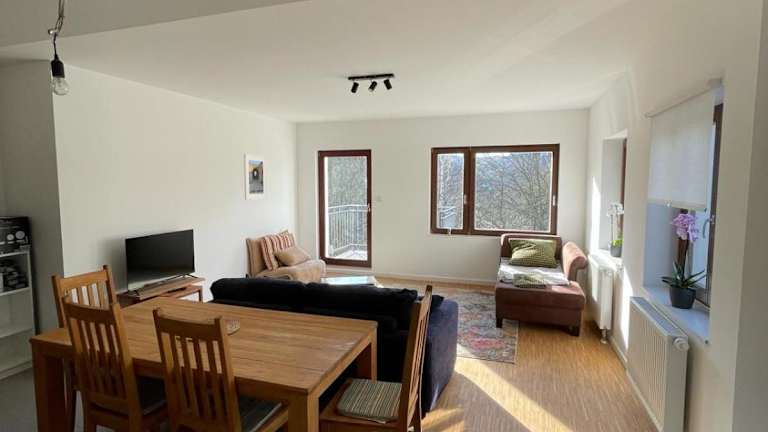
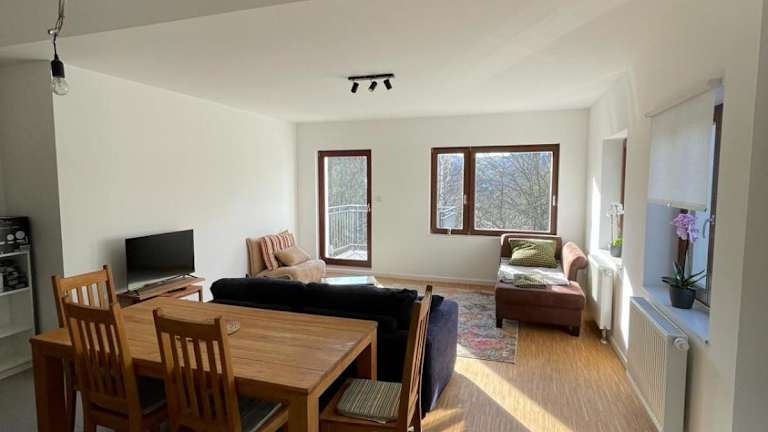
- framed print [243,153,268,201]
